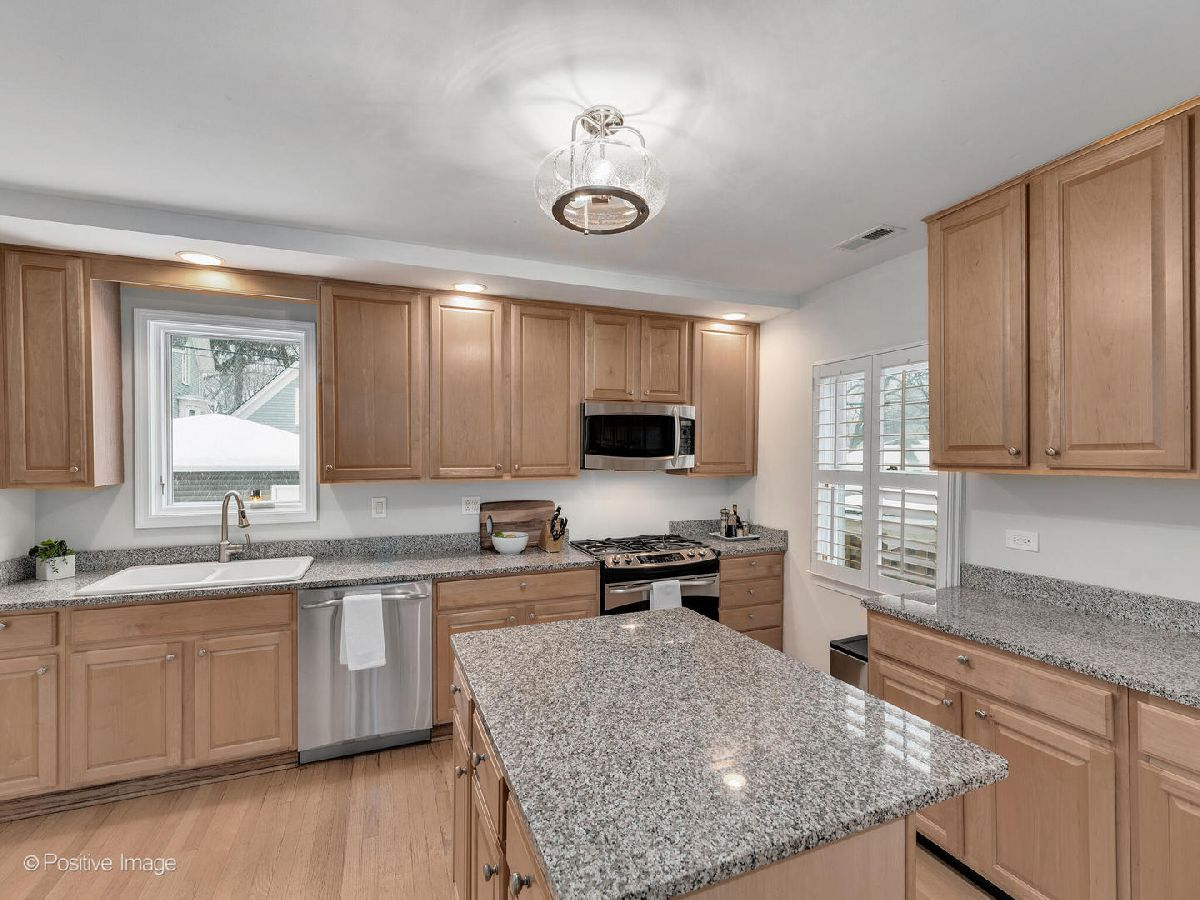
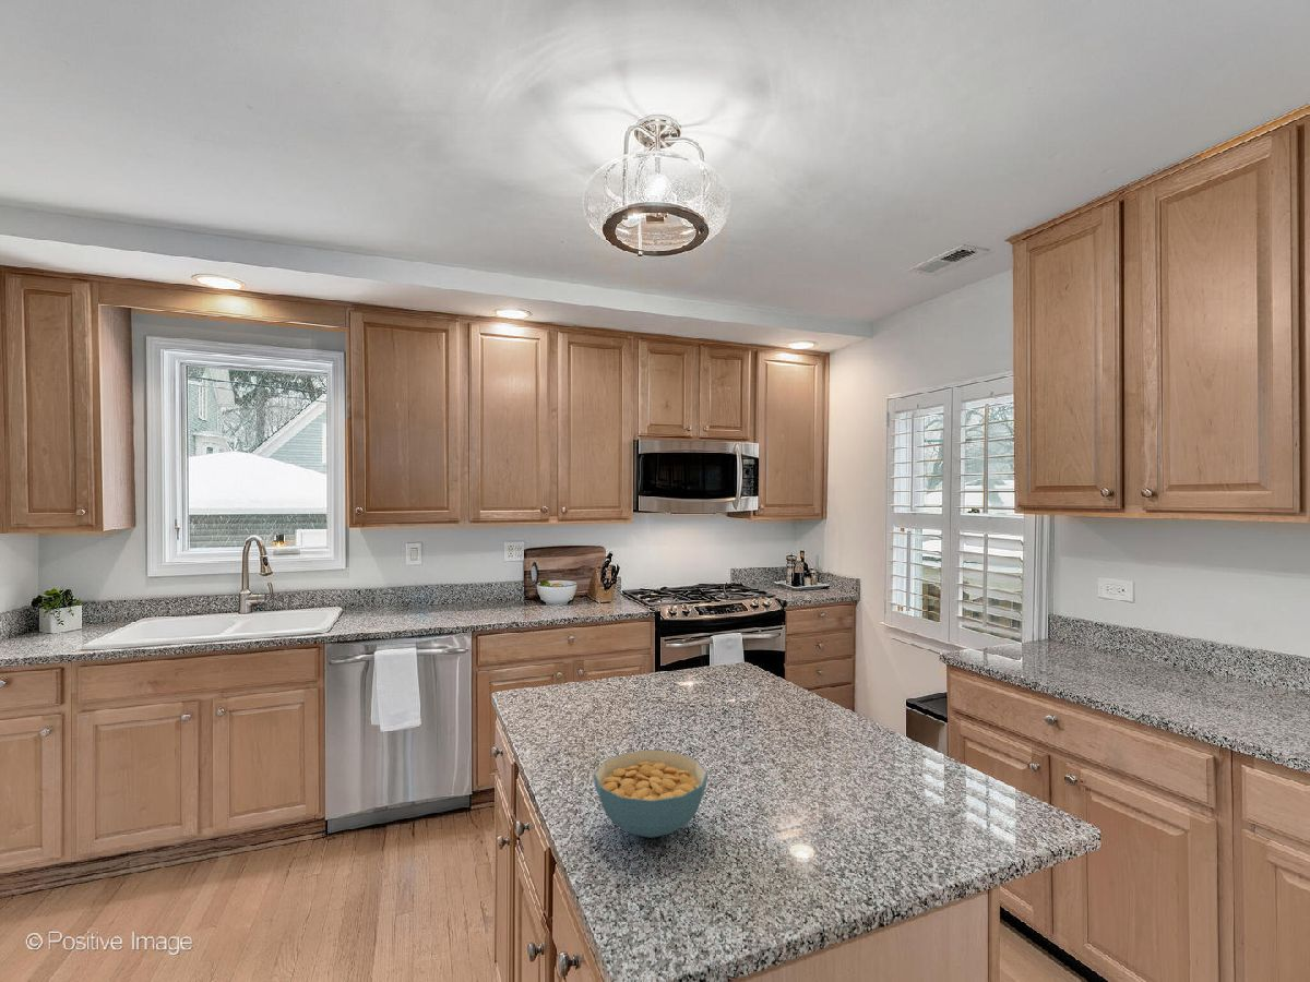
+ cereal bowl [593,749,708,839]
